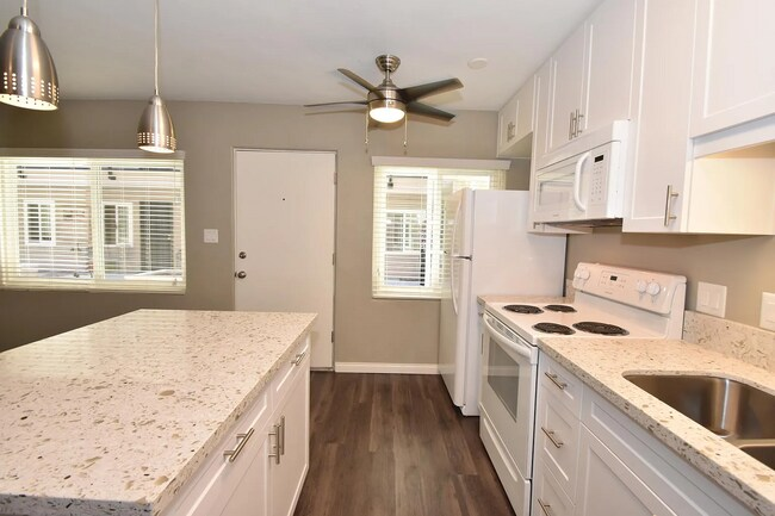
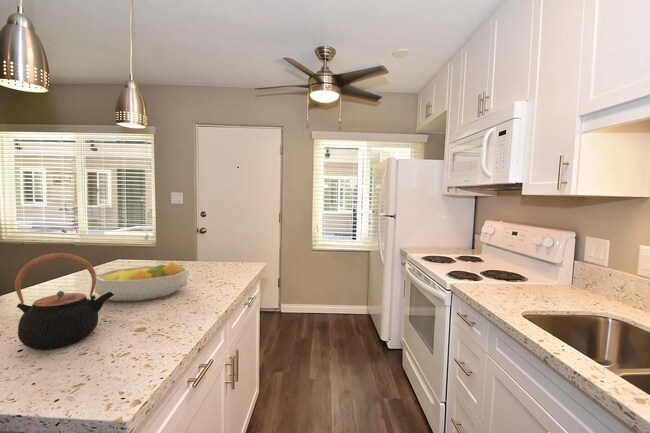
+ fruit bowl [94,261,190,302]
+ teapot [14,252,114,350]
